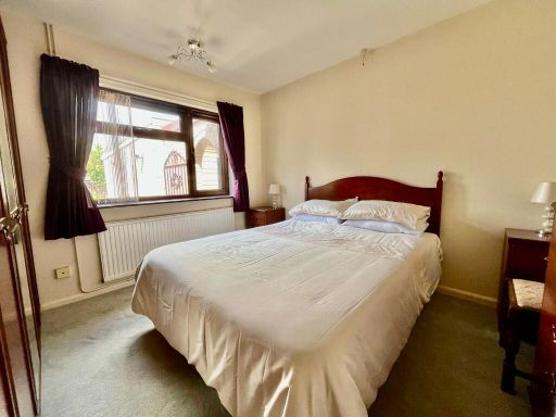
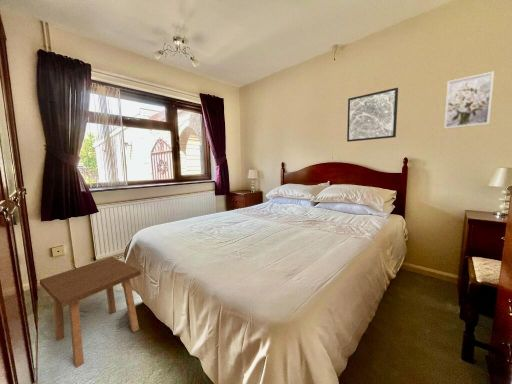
+ stool [39,256,142,369]
+ wall art [443,71,495,130]
+ wall art [346,87,399,143]
